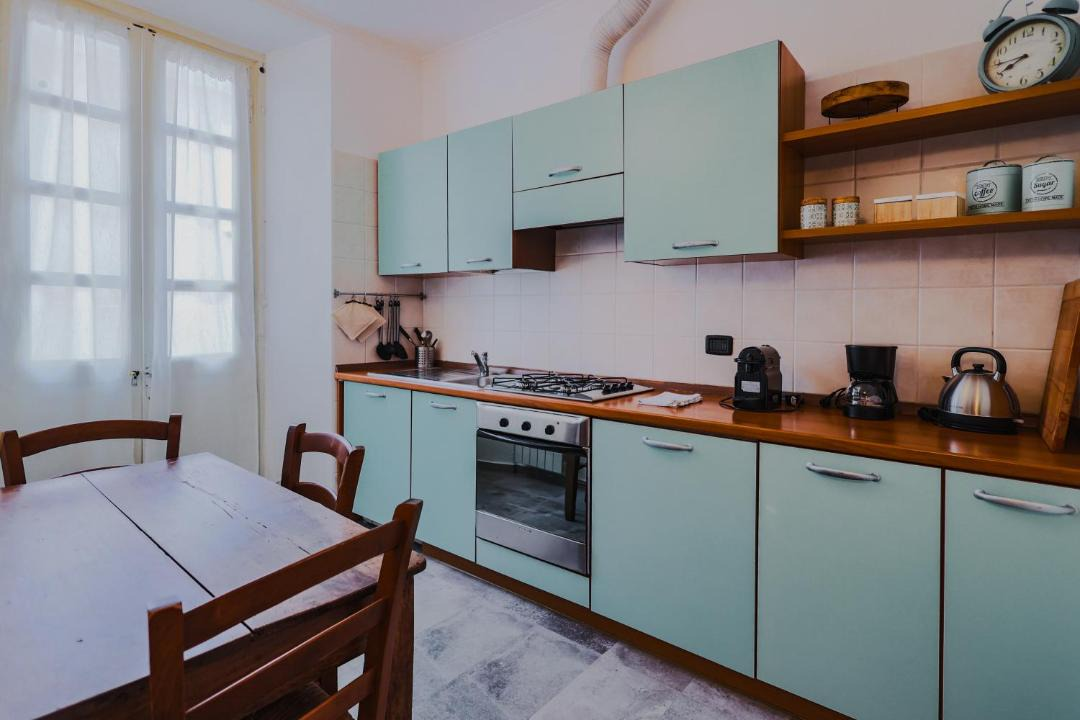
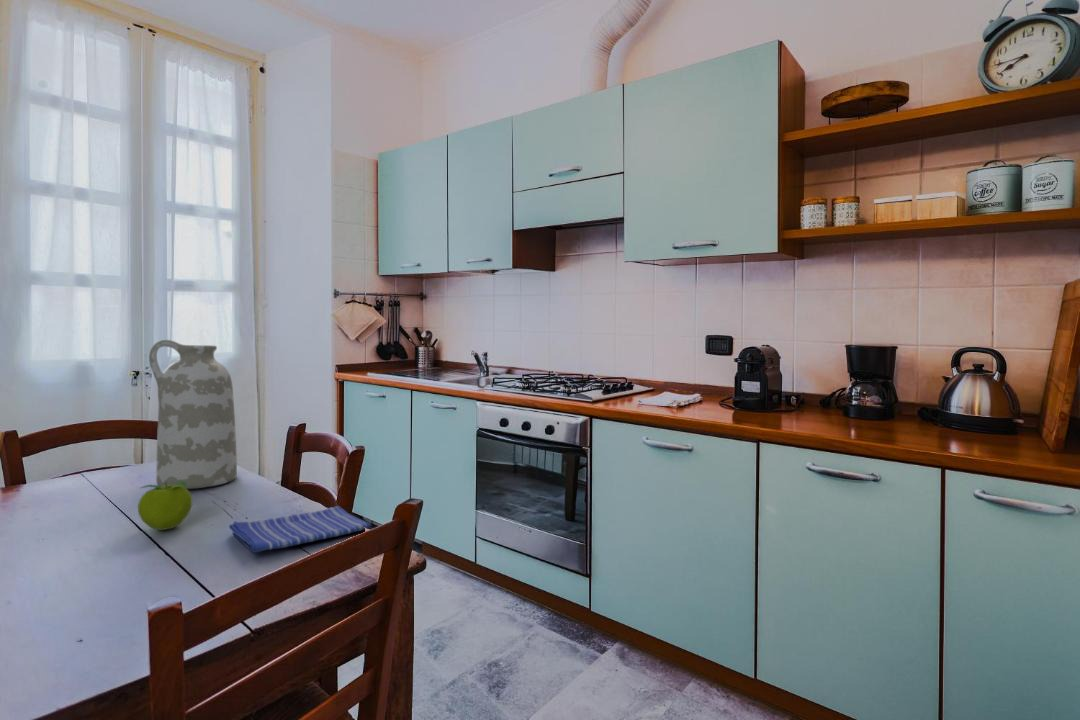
+ dish towel [228,505,372,554]
+ vase [148,339,238,490]
+ fruit [137,481,193,531]
